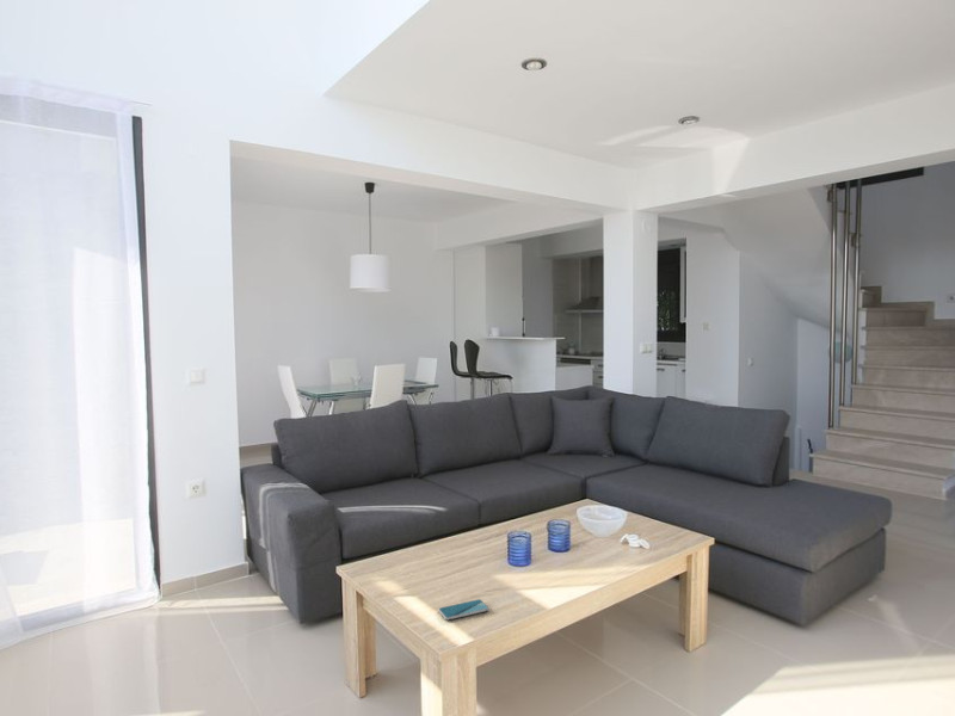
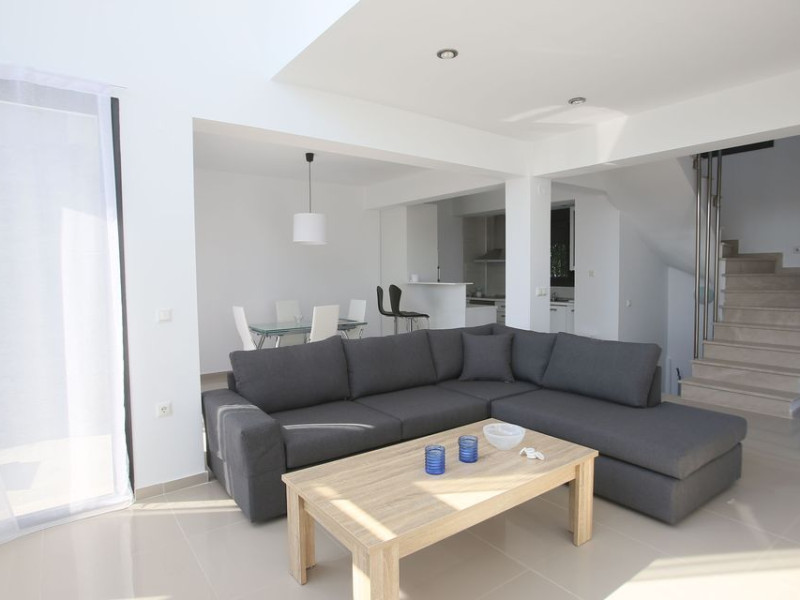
- smartphone [437,598,491,622]
